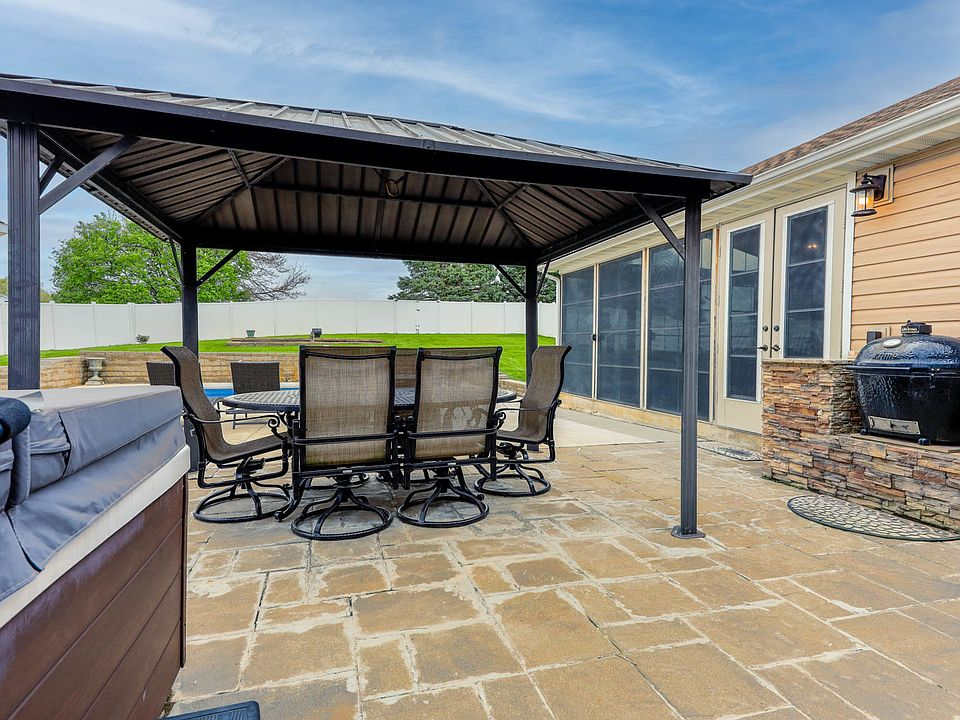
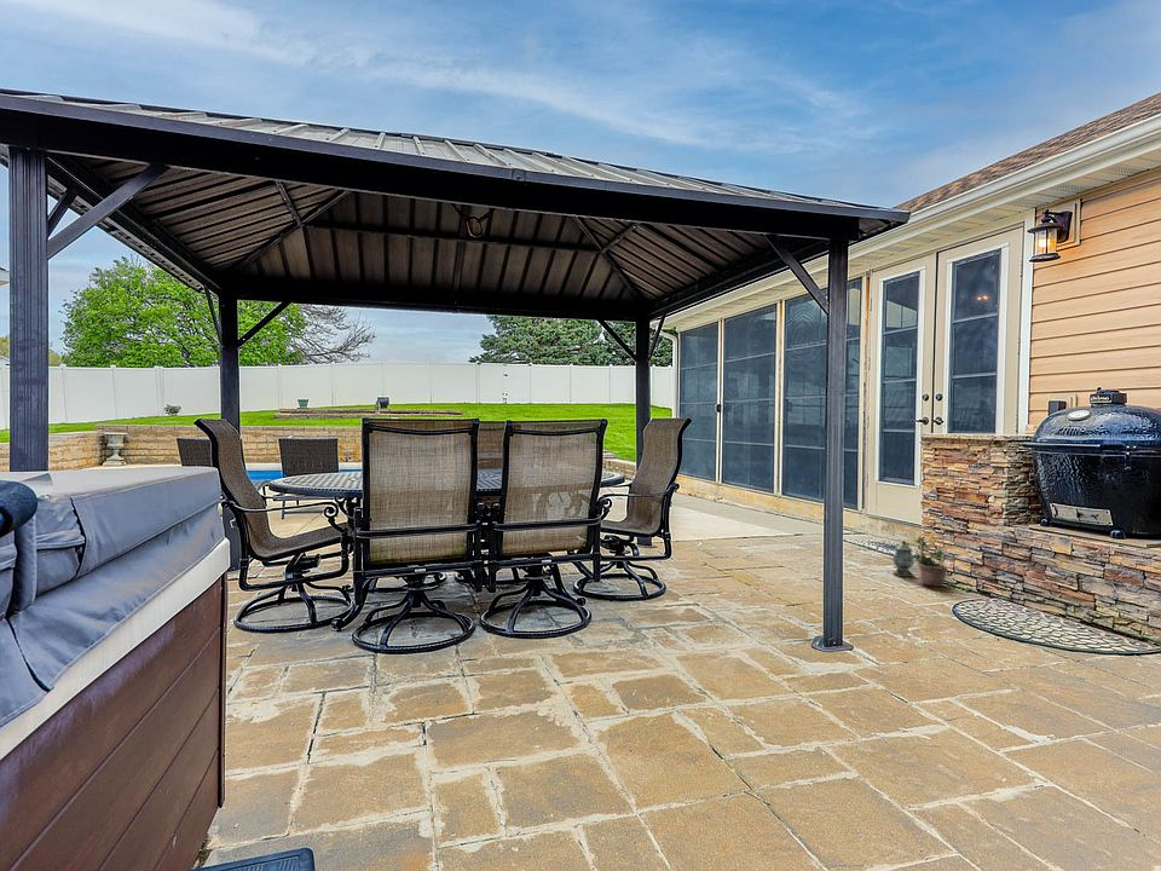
+ lantern [891,540,915,577]
+ potted plant [913,535,949,588]
